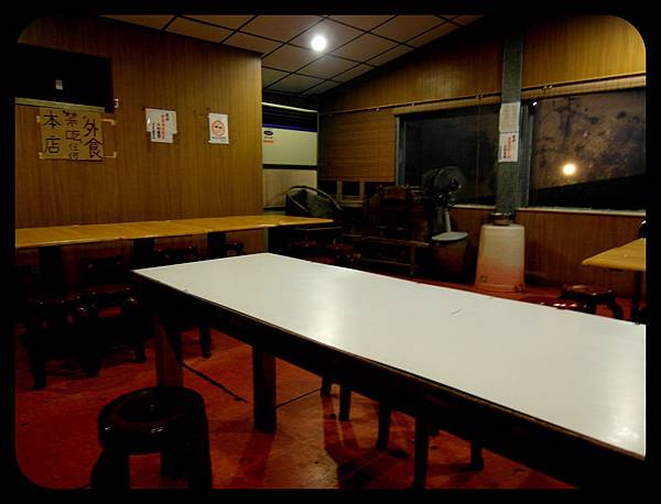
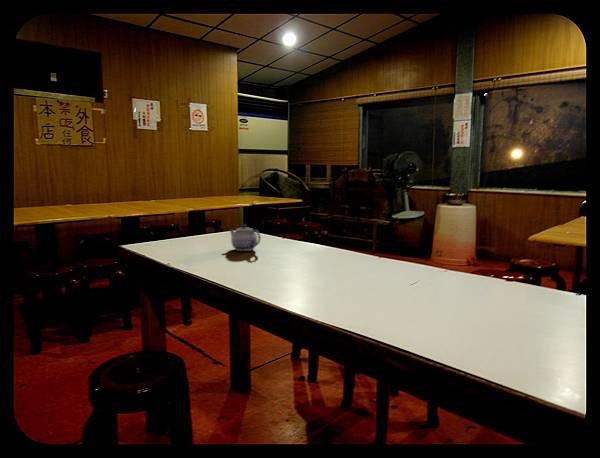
+ teapot [228,223,262,252]
